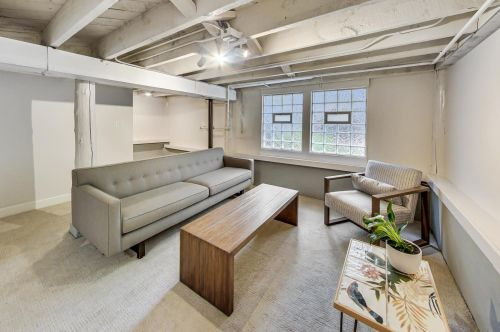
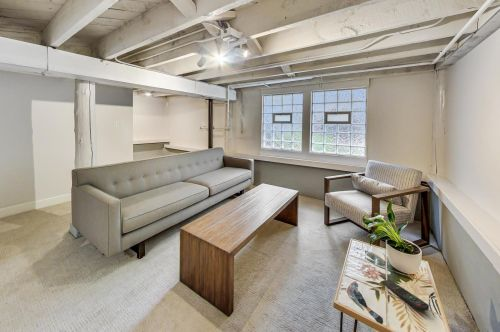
+ remote control [381,279,430,312]
